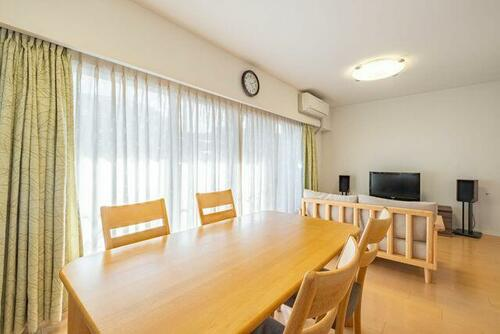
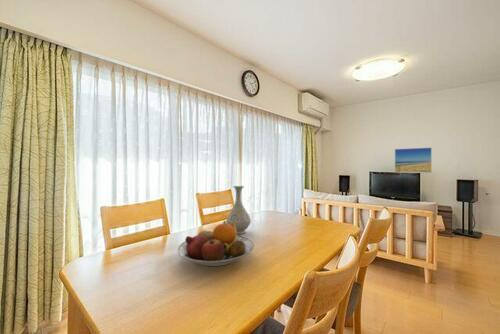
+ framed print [394,147,433,174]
+ fruit bowl [176,220,255,267]
+ vase [225,185,252,235]
